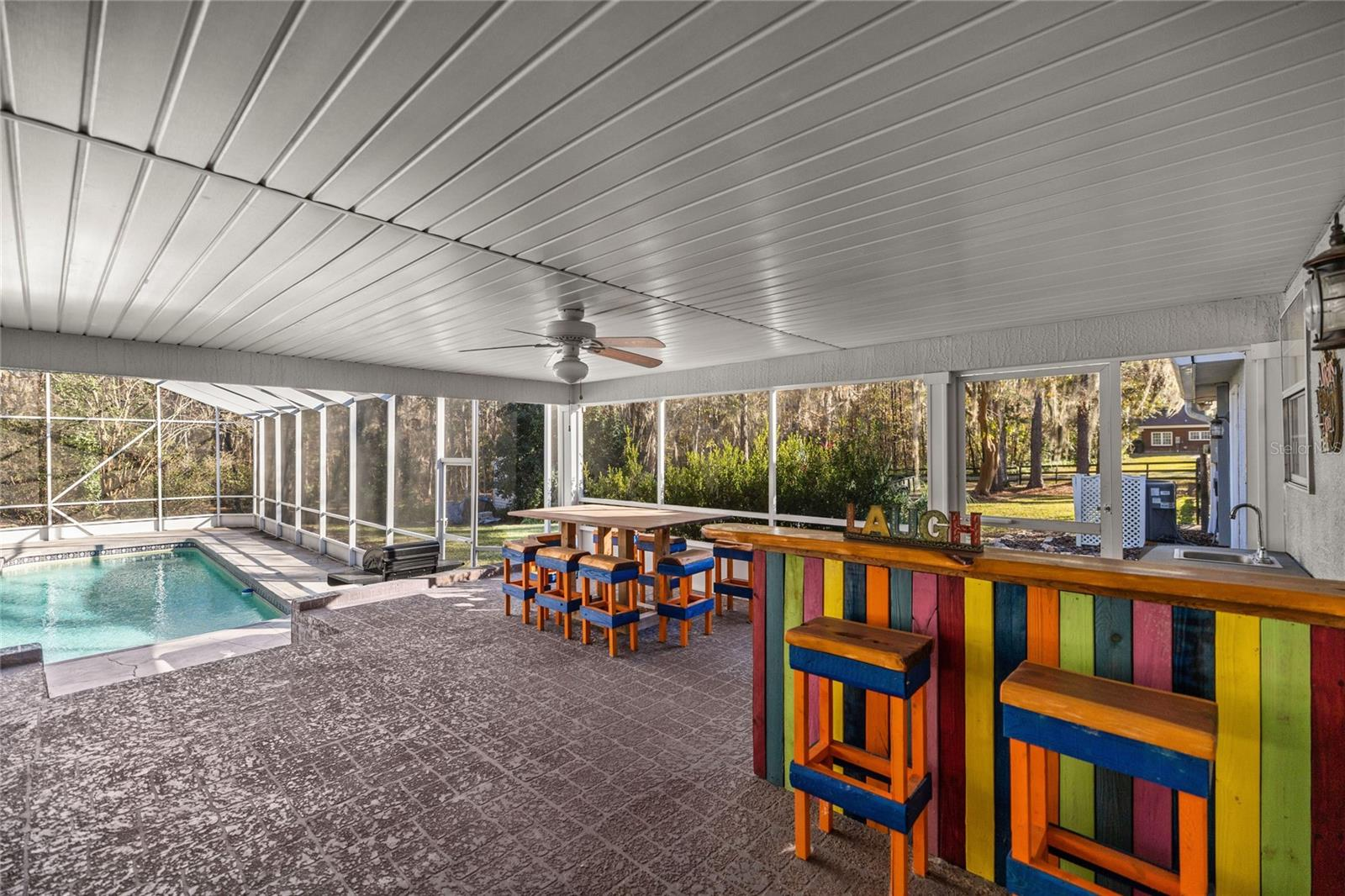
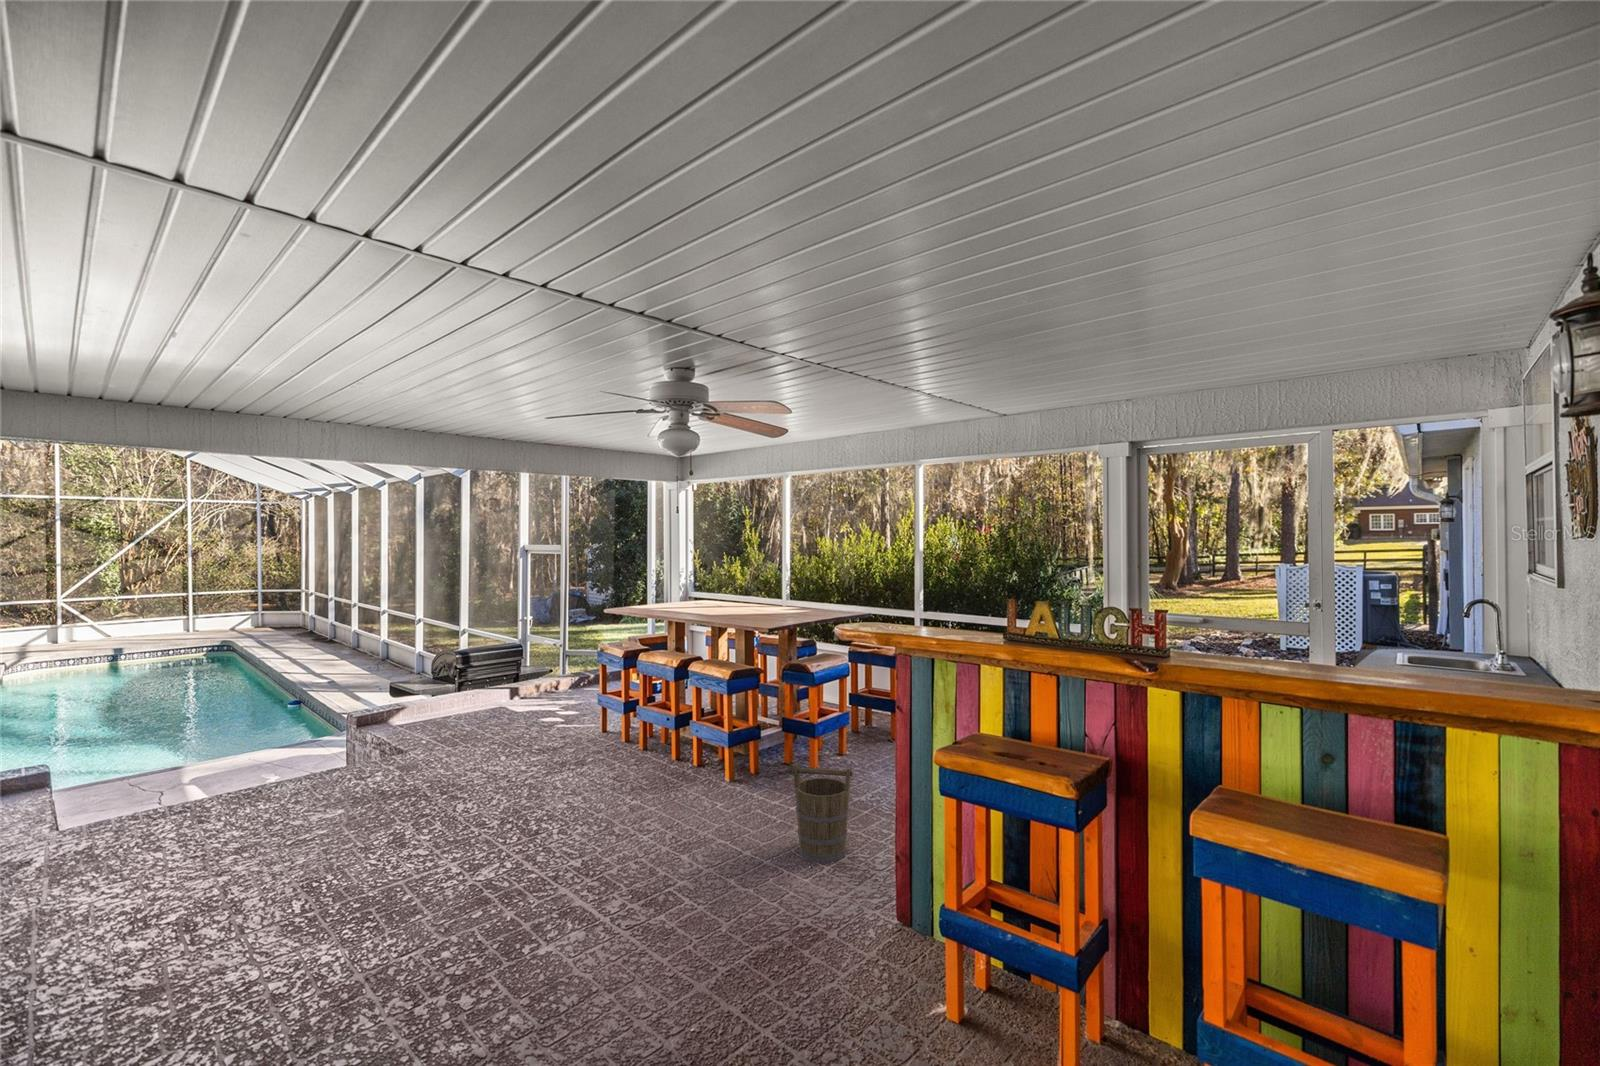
+ bucket [791,761,854,863]
